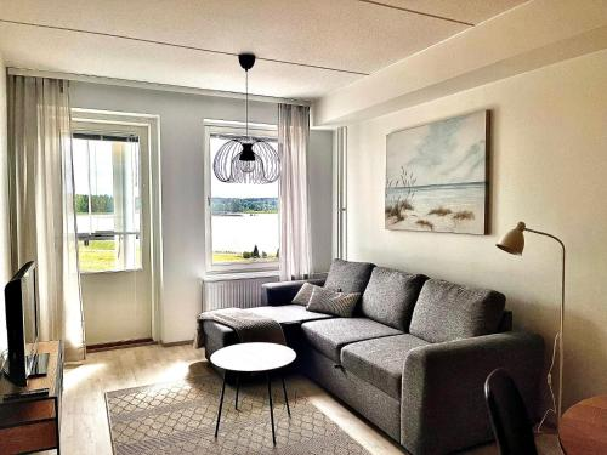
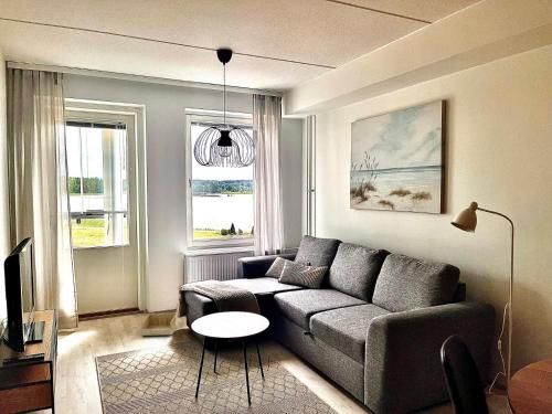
+ storage bin [140,312,178,337]
